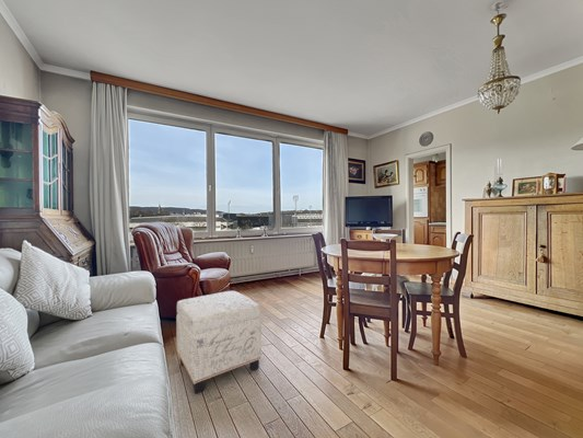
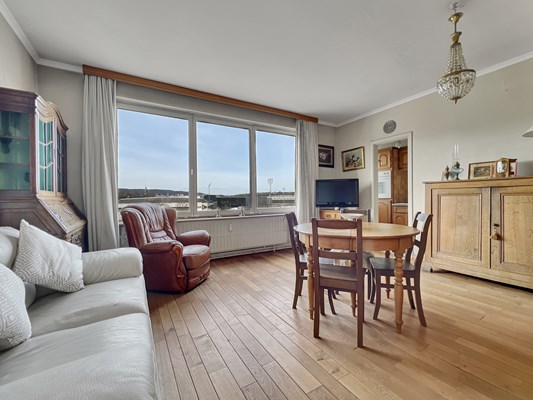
- ottoman [175,290,263,394]
